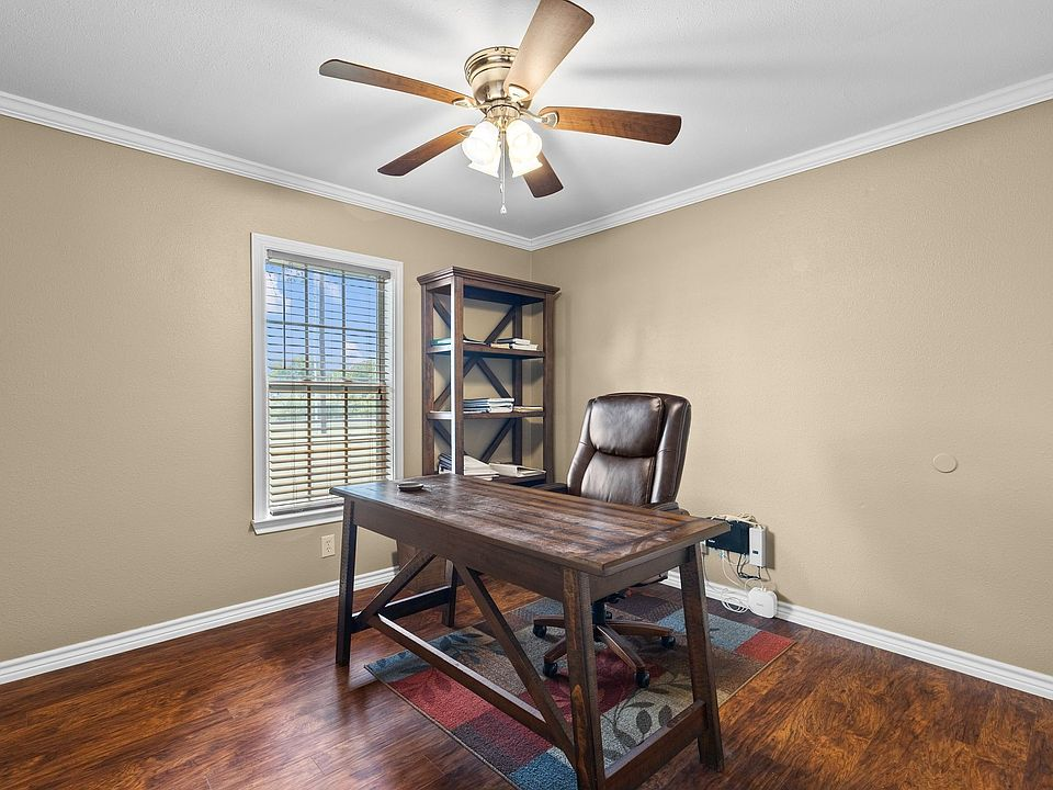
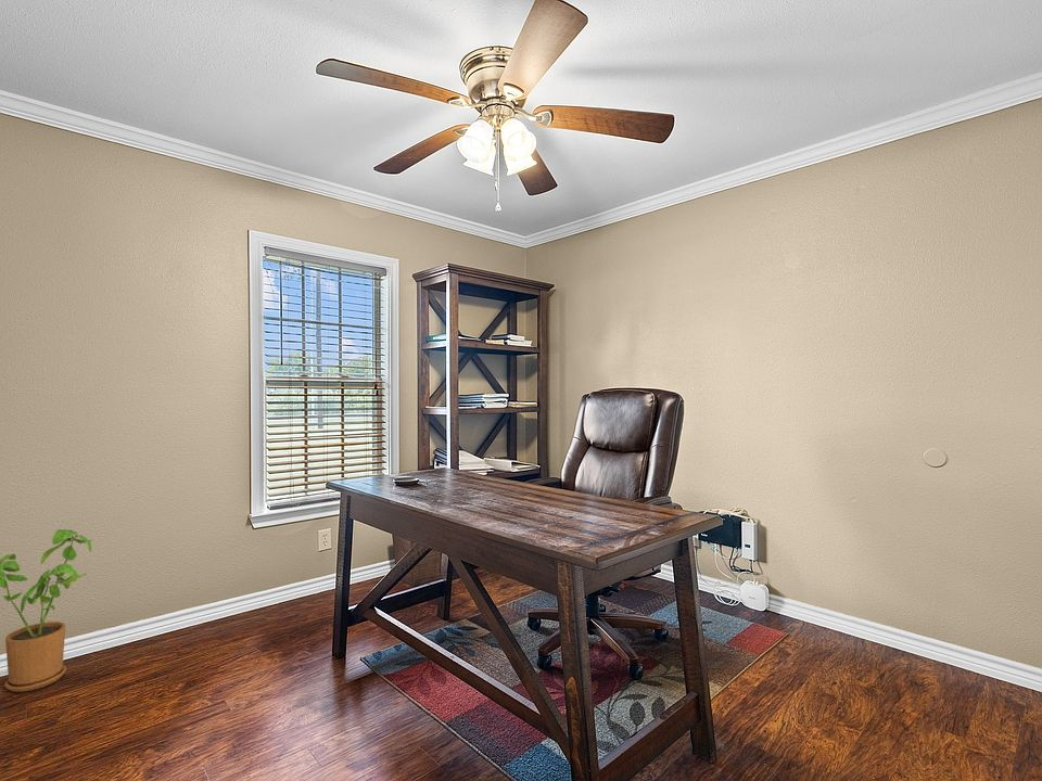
+ house plant [0,528,92,693]
